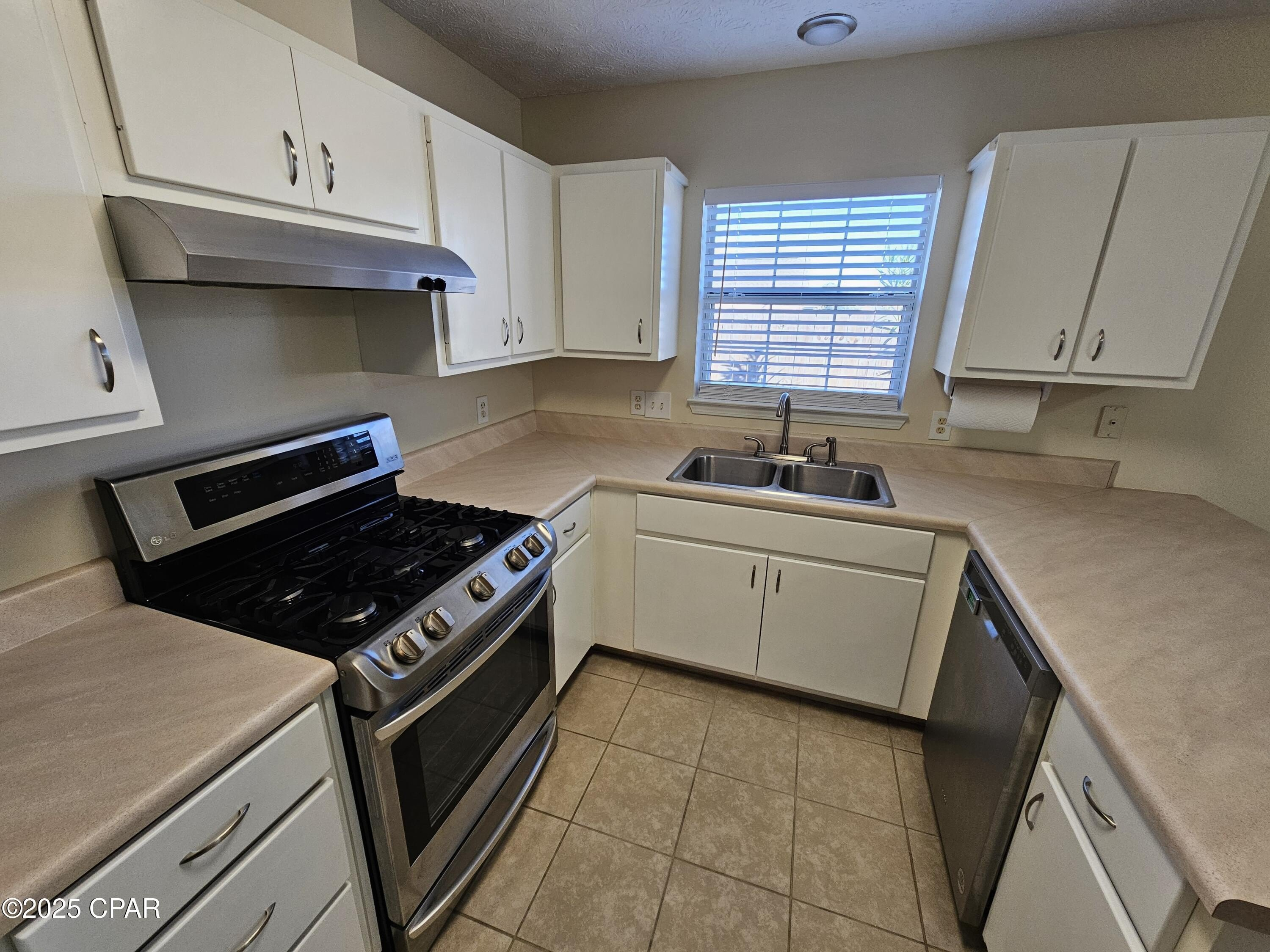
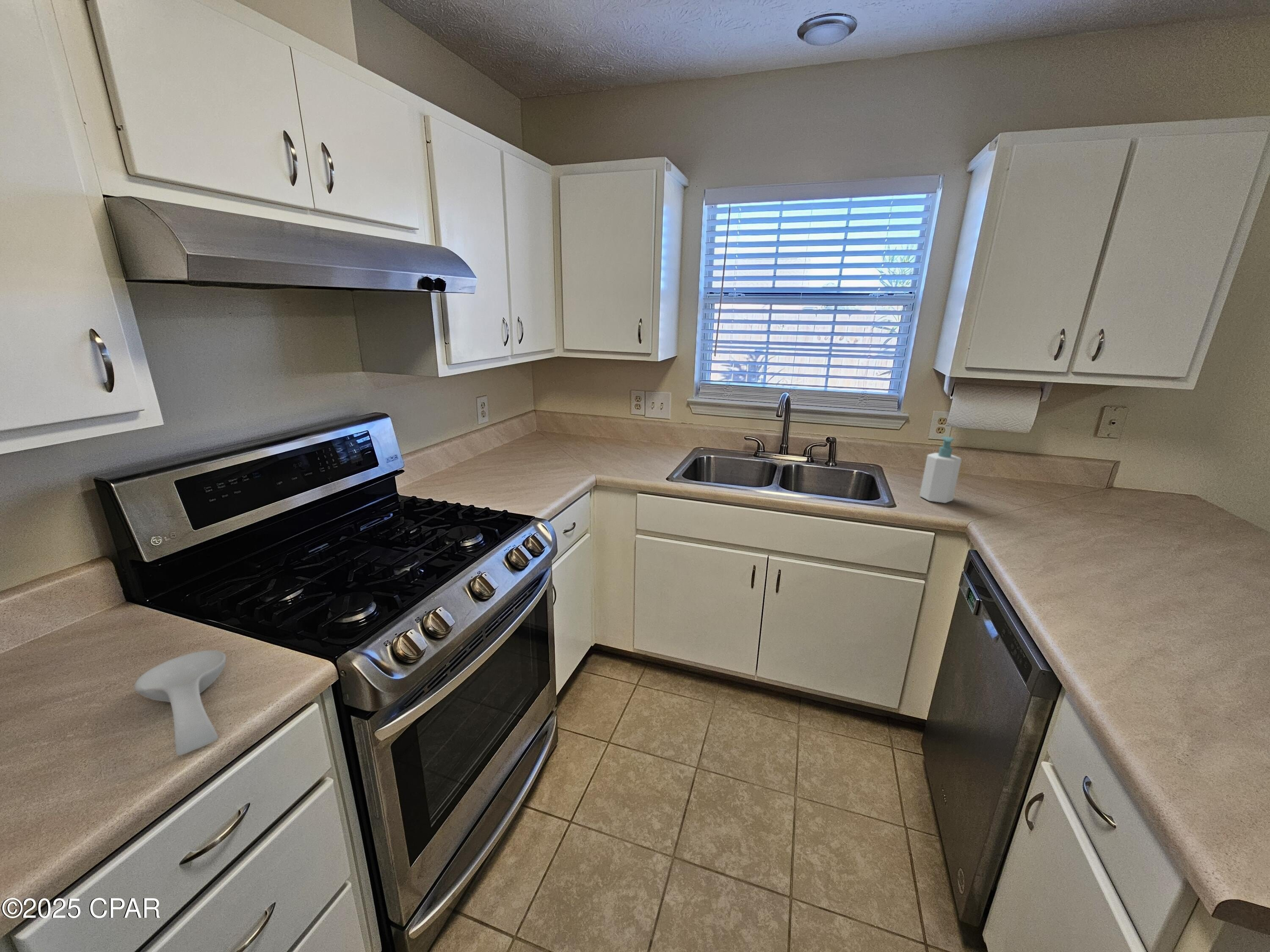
+ spoon rest [134,650,226,756]
+ soap bottle [919,436,962,504]
